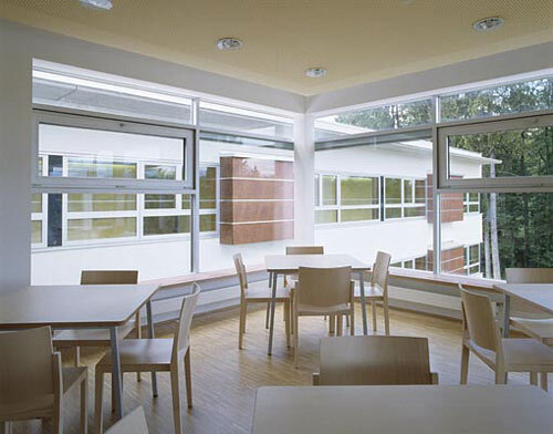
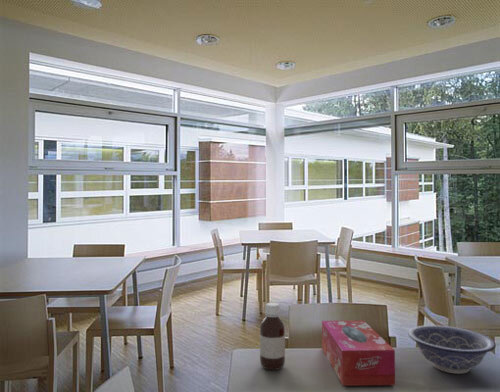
+ tissue box [321,320,396,386]
+ bottle [259,302,286,371]
+ decorative bowl [407,324,497,375]
